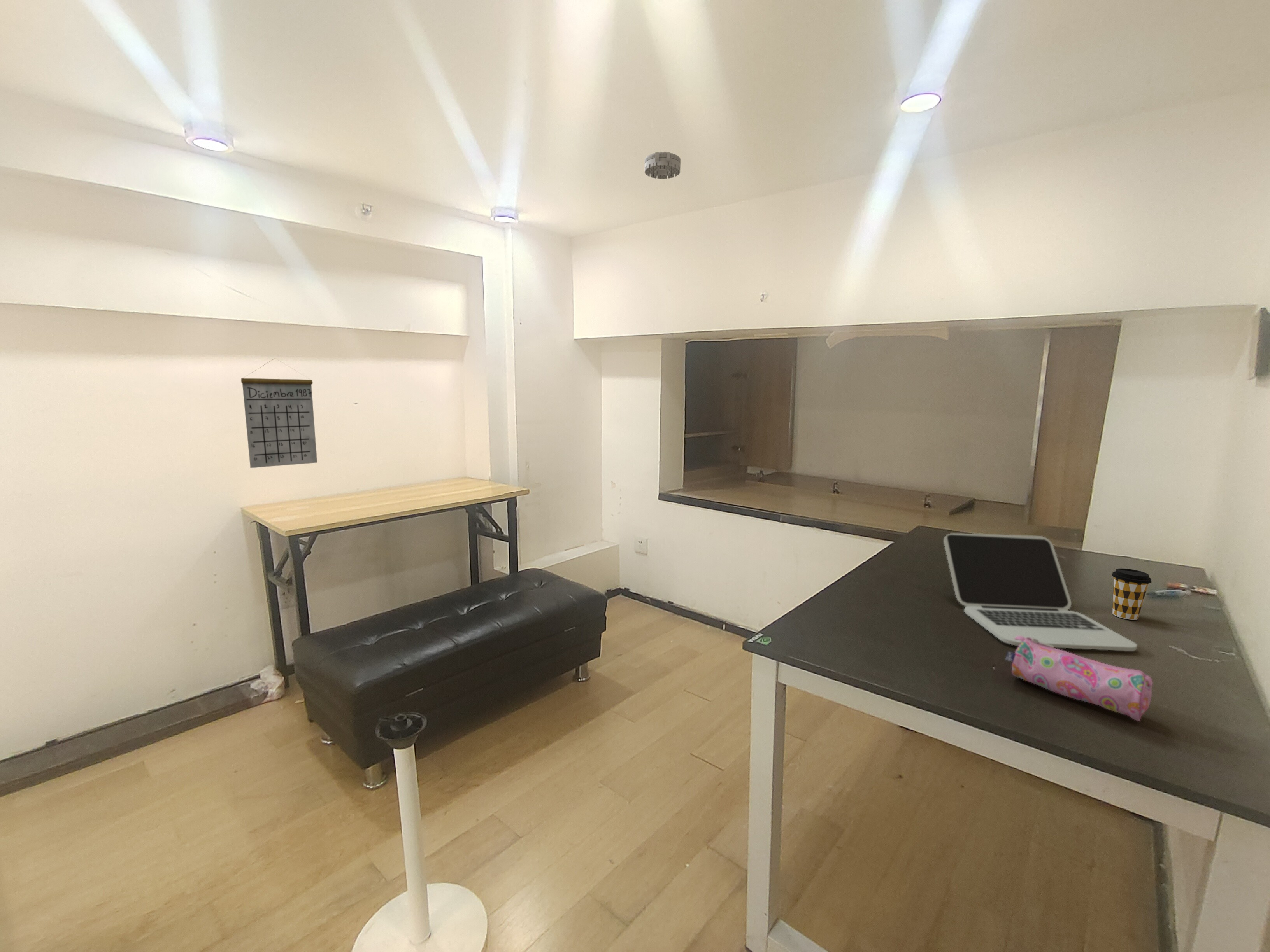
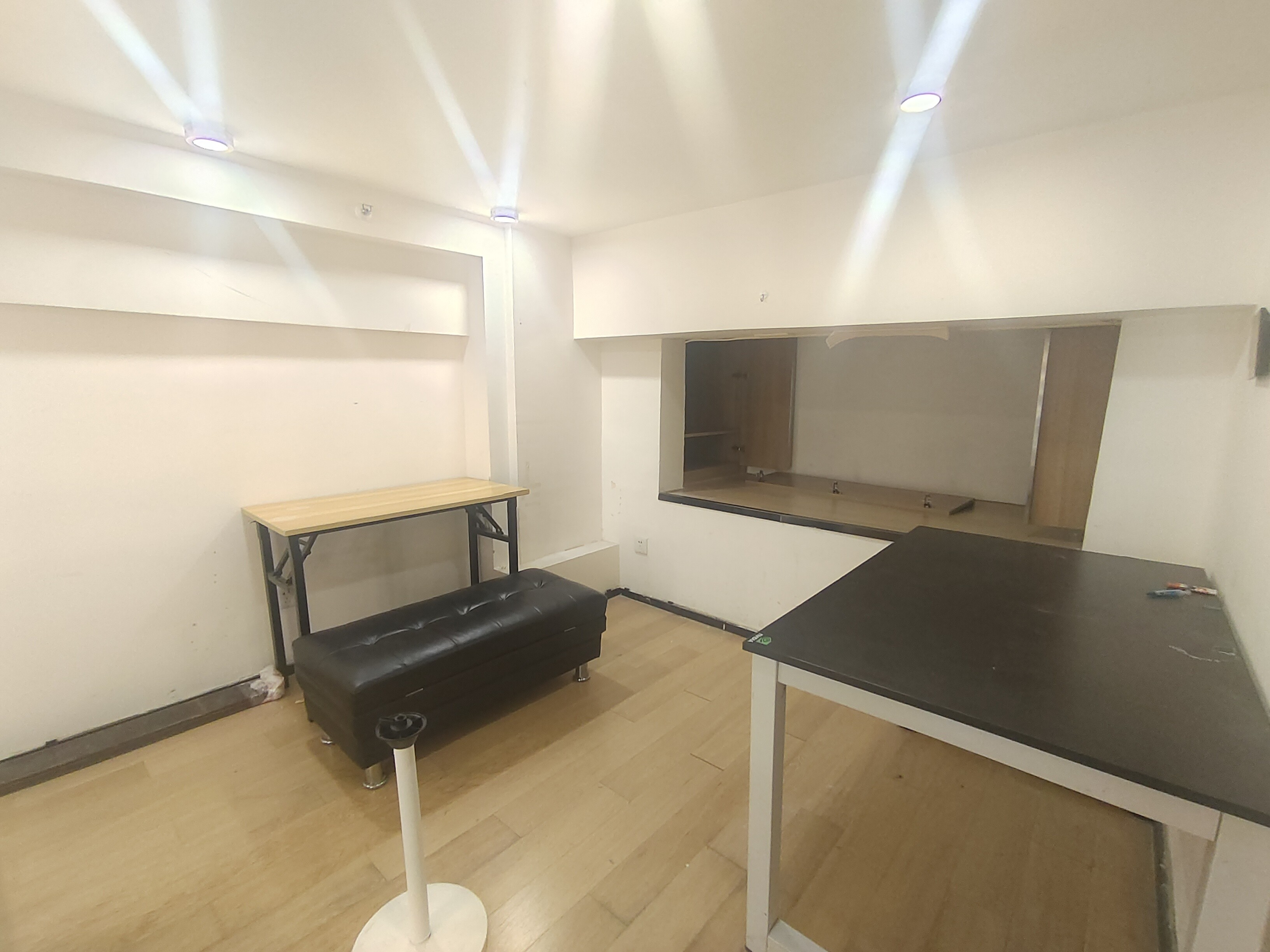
- laptop [944,533,1137,651]
- calendar [240,357,318,469]
- smoke detector [644,151,681,179]
- coffee cup [1111,568,1152,620]
- pencil case [1005,636,1153,722]
